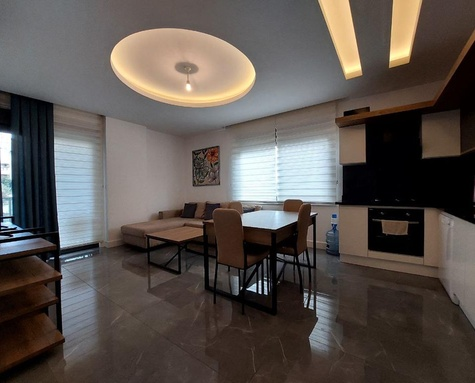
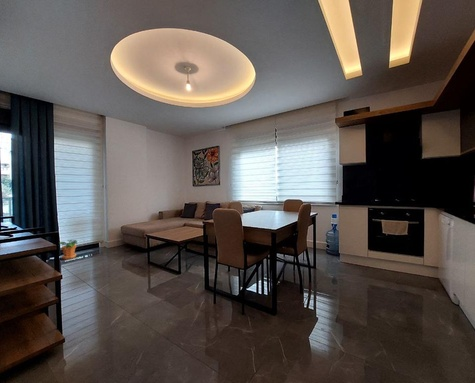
+ potted plant [59,239,78,260]
